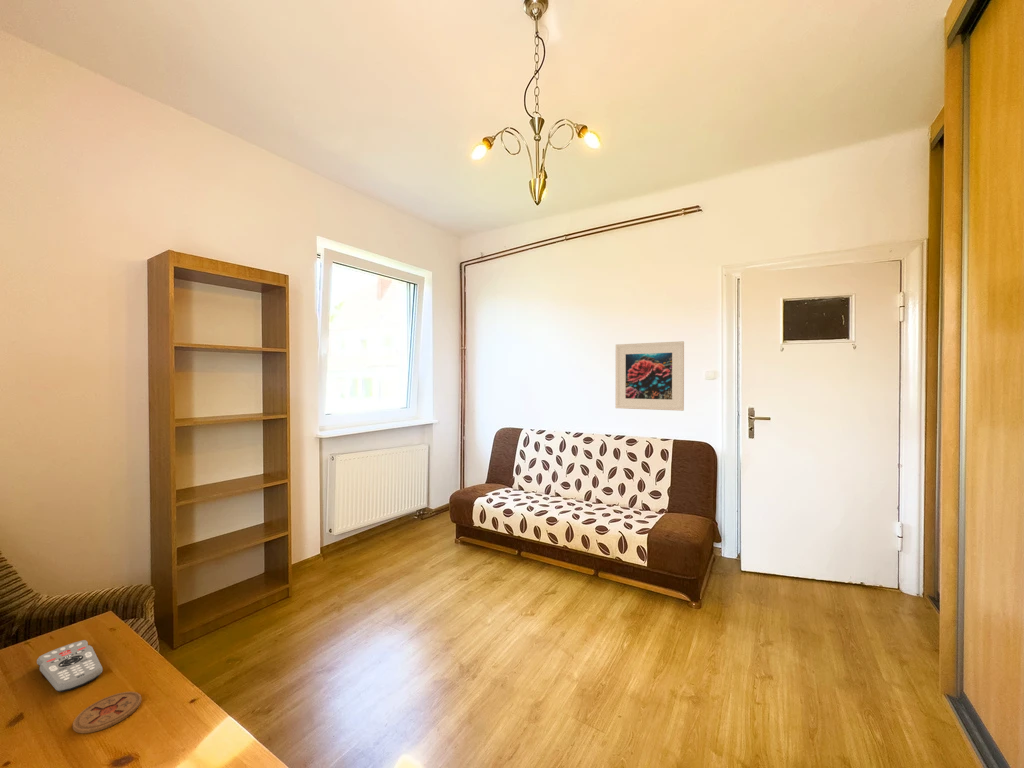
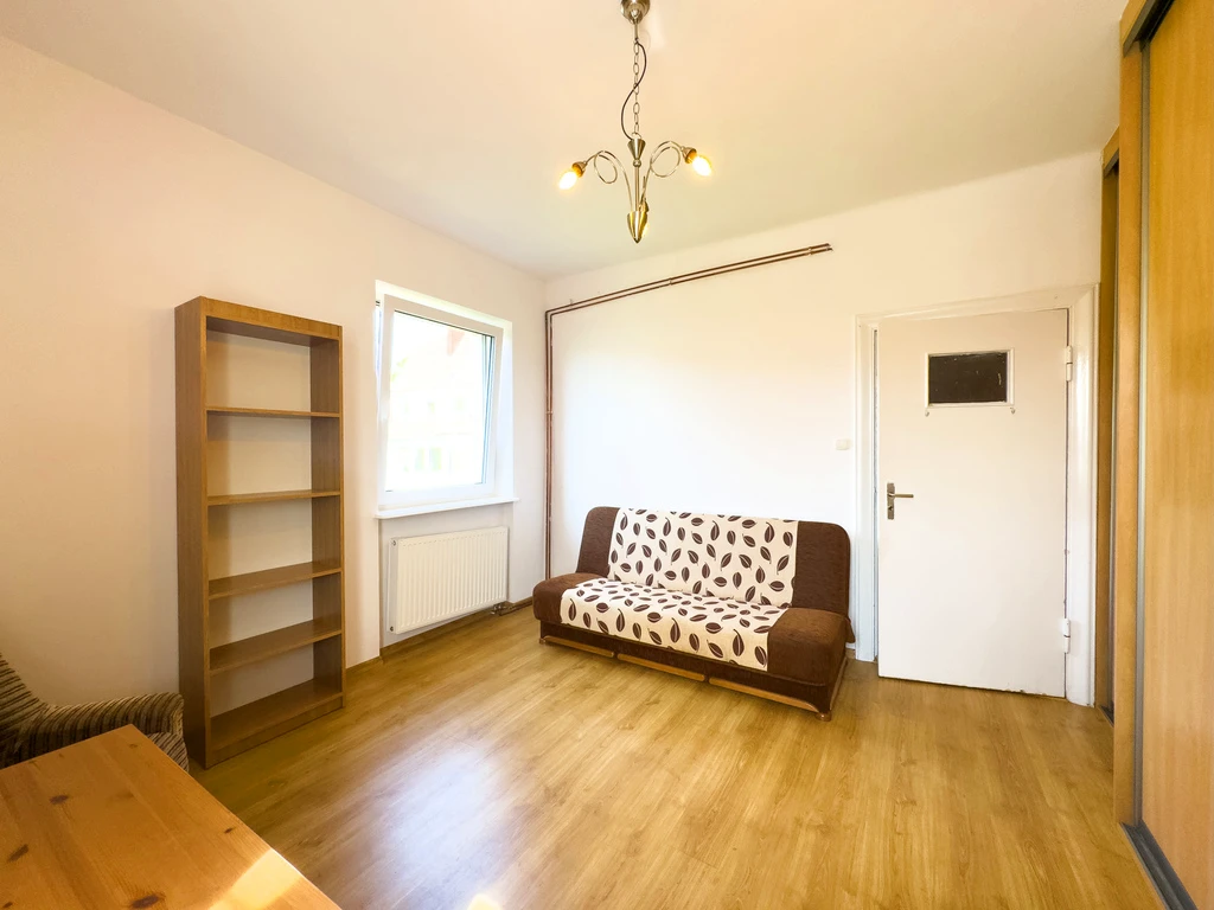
- coaster [72,691,142,734]
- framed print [614,340,685,412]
- remote control [36,639,103,693]
